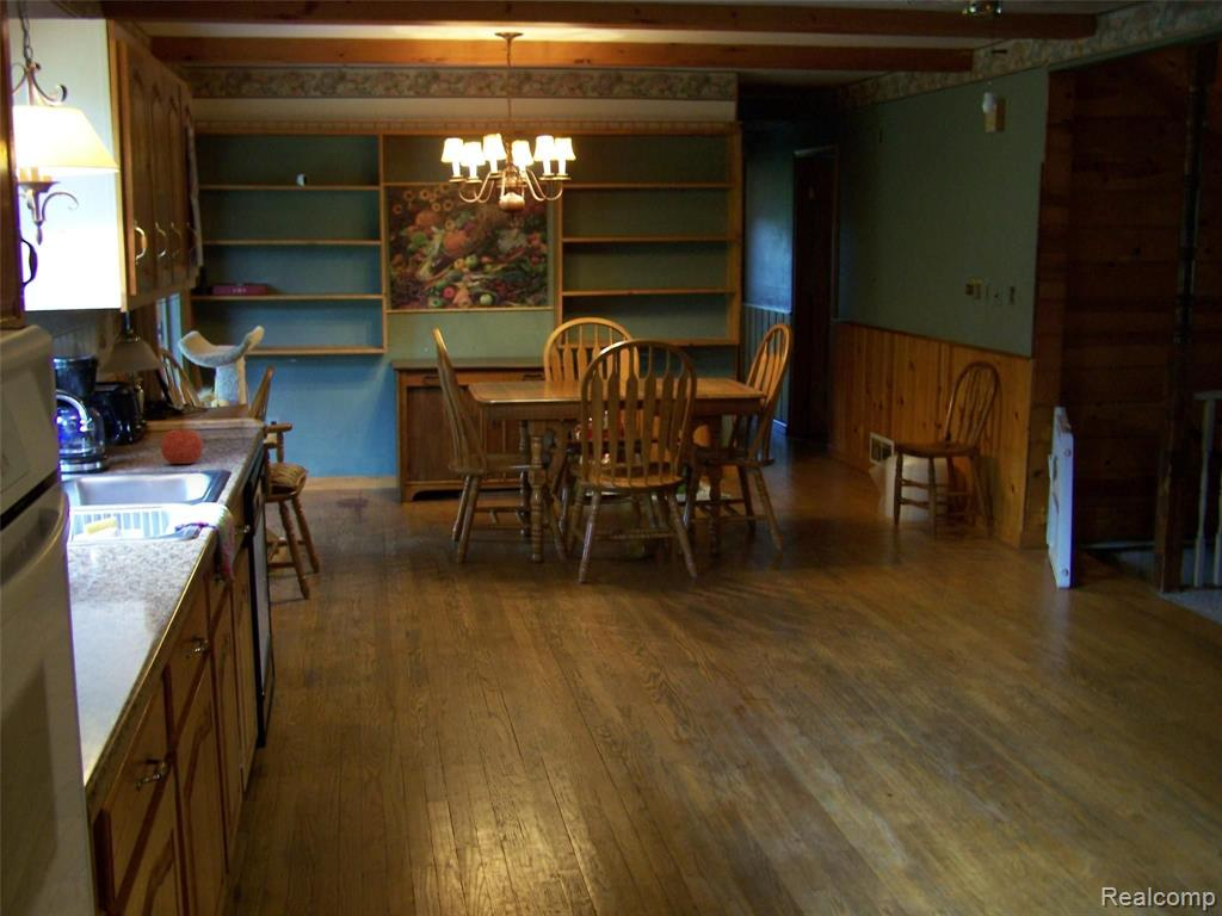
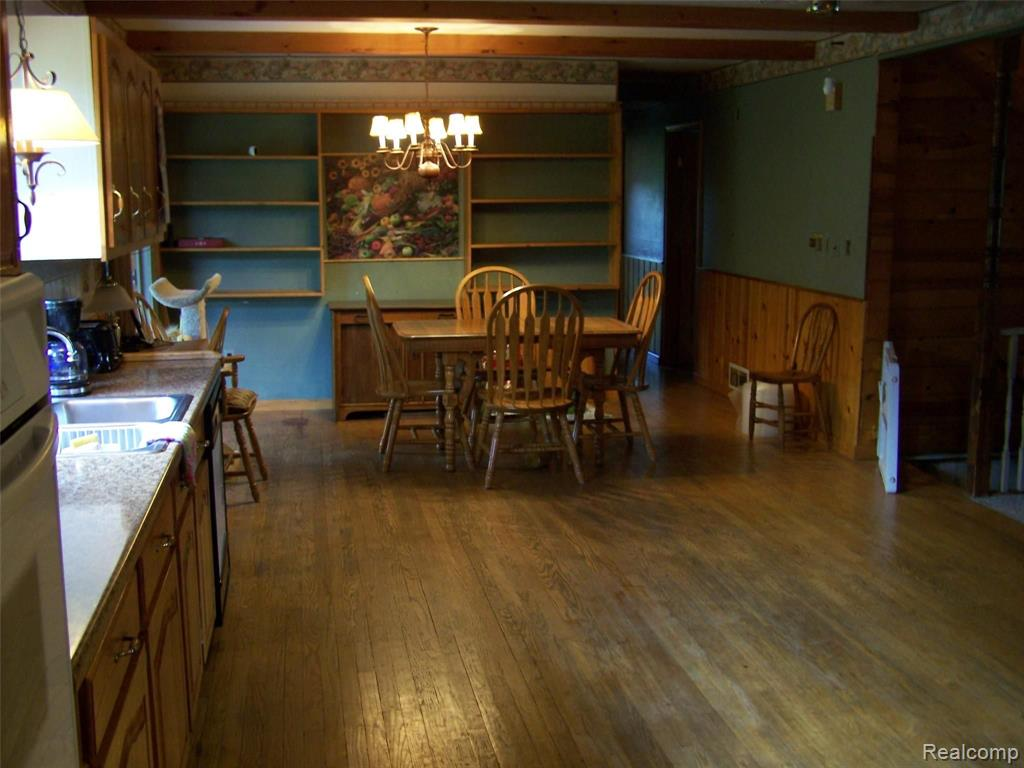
- fruit [160,423,204,465]
